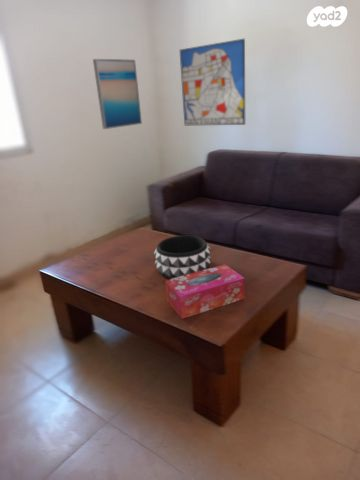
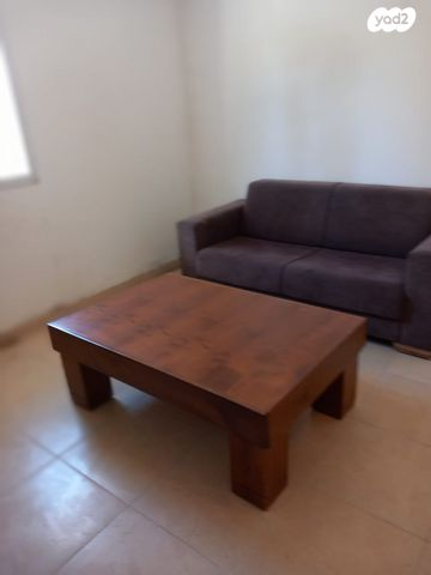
- tissue box [164,263,245,320]
- wall art [179,38,246,126]
- wall art [92,58,143,130]
- decorative bowl [152,234,212,280]
